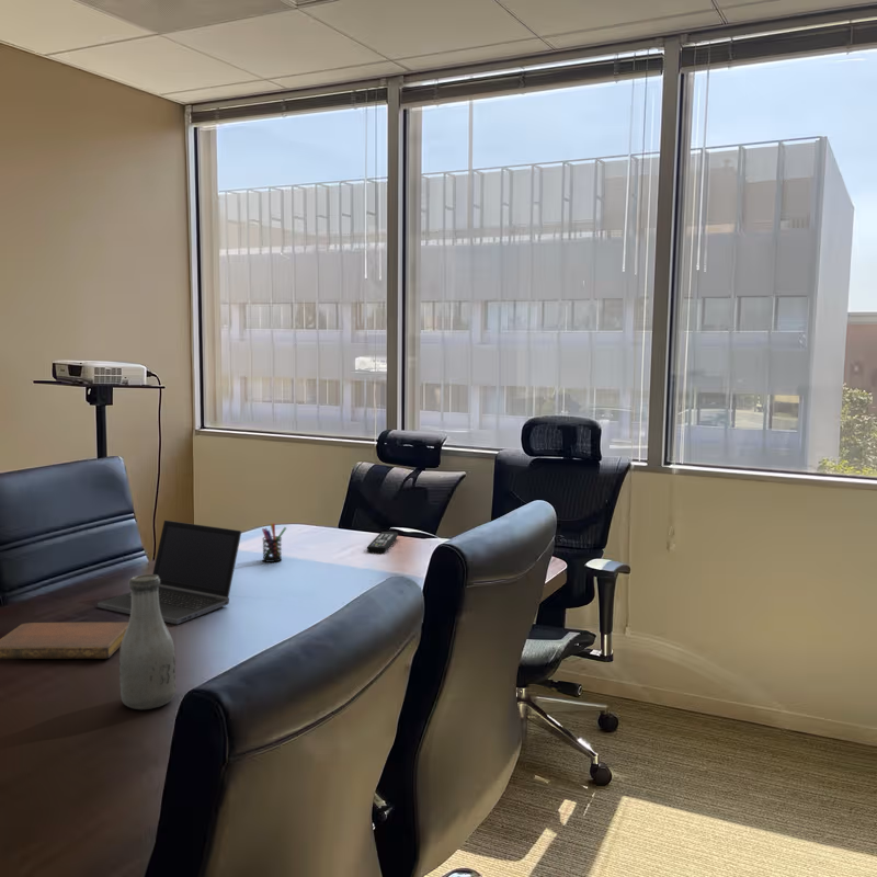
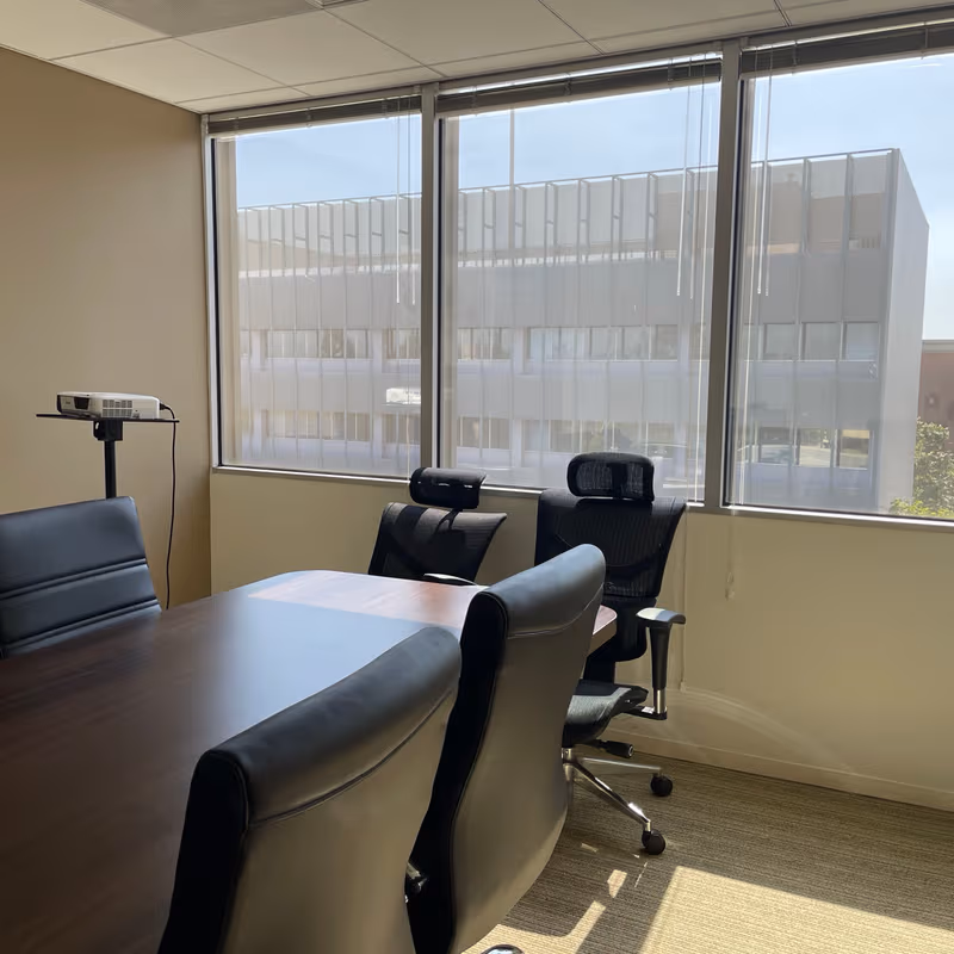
- bottle [118,573,176,710]
- pen holder [261,522,287,563]
- notebook [0,622,129,660]
- remote control [366,531,399,554]
- laptop computer [96,520,242,625]
